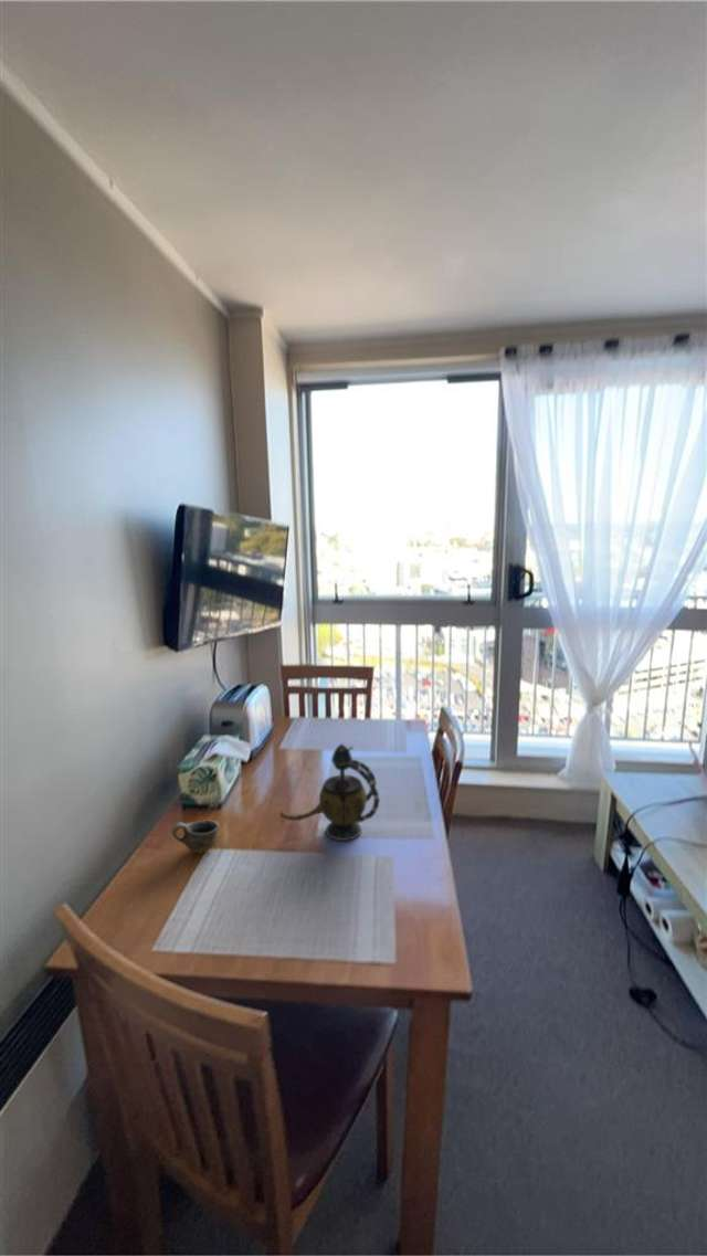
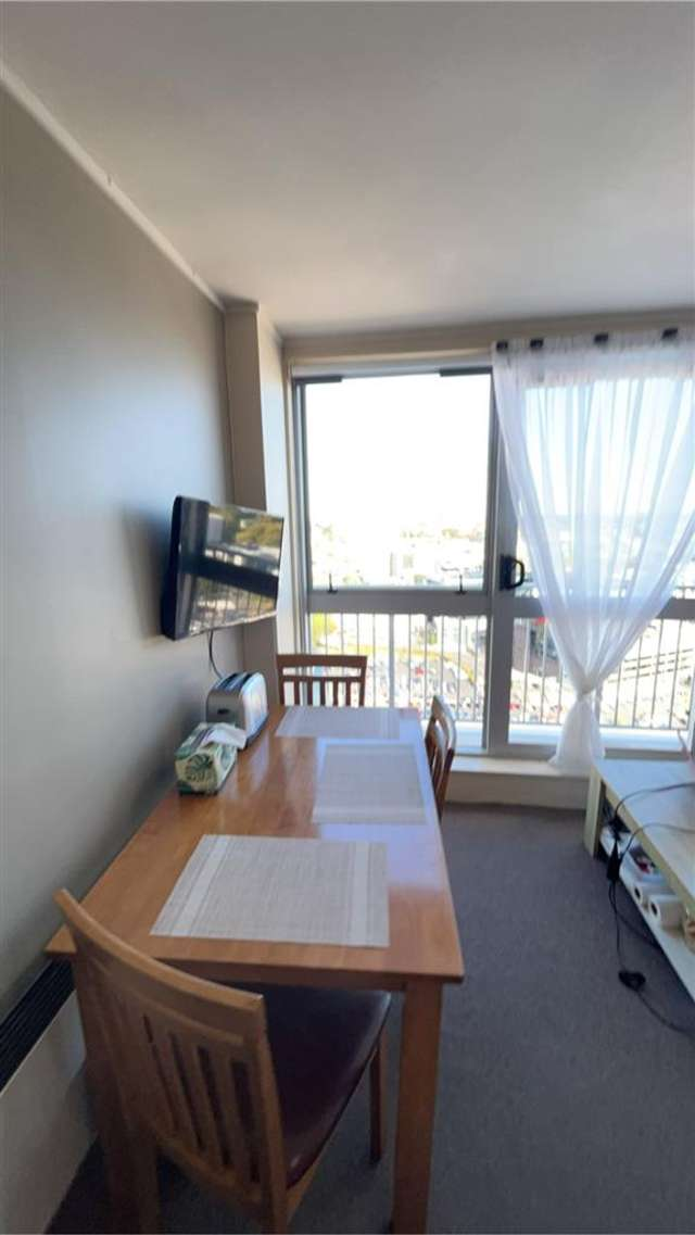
- cup [171,820,220,855]
- teapot [278,742,381,842]
